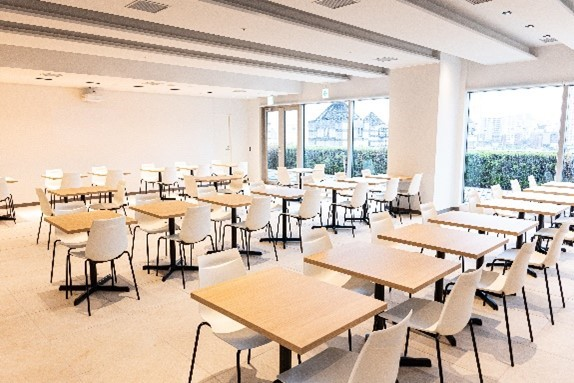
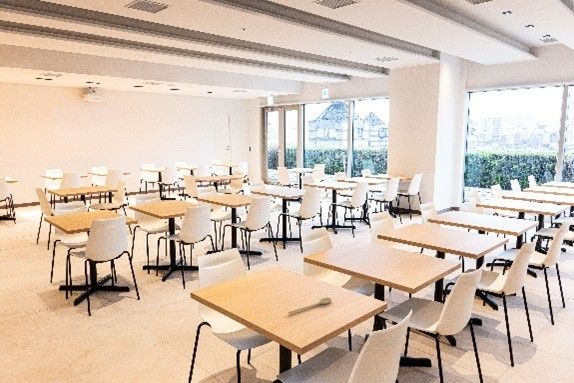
+ spoon [287,297,333,315]
